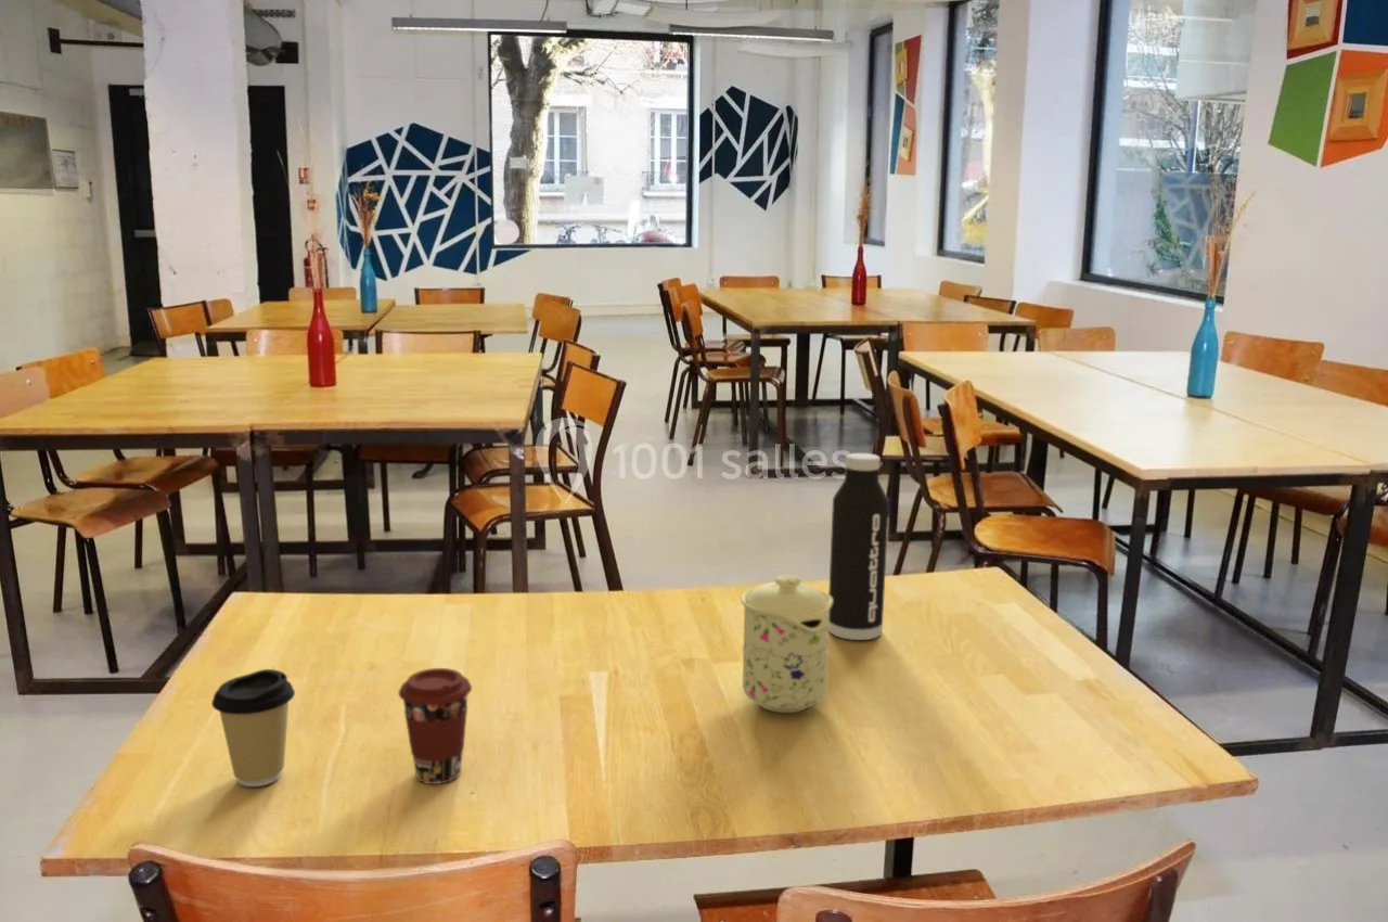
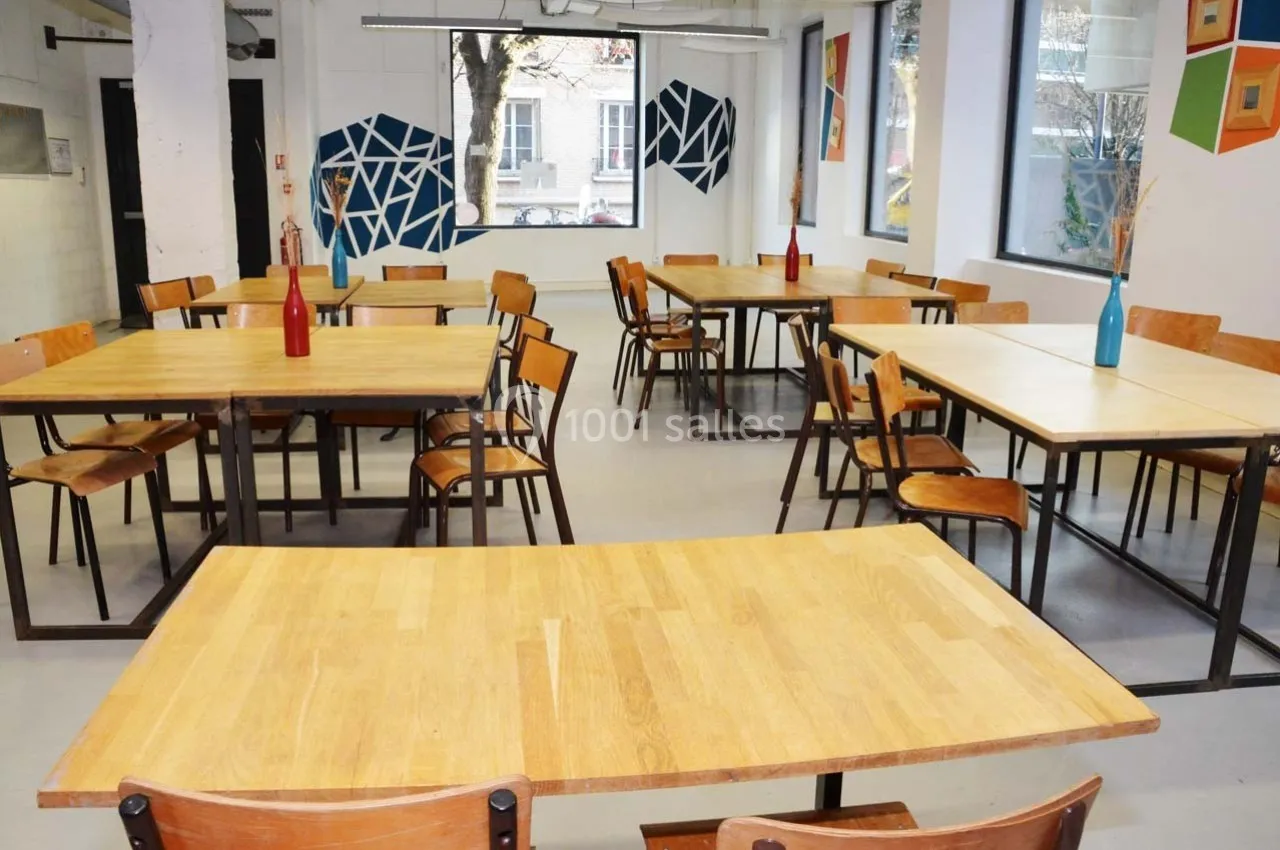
- mug [740,574,833,714]
- coffee cup [210,668,296,787]
- water bottle [827,452,890,641]
- coffee cup [398,667,473,785]
